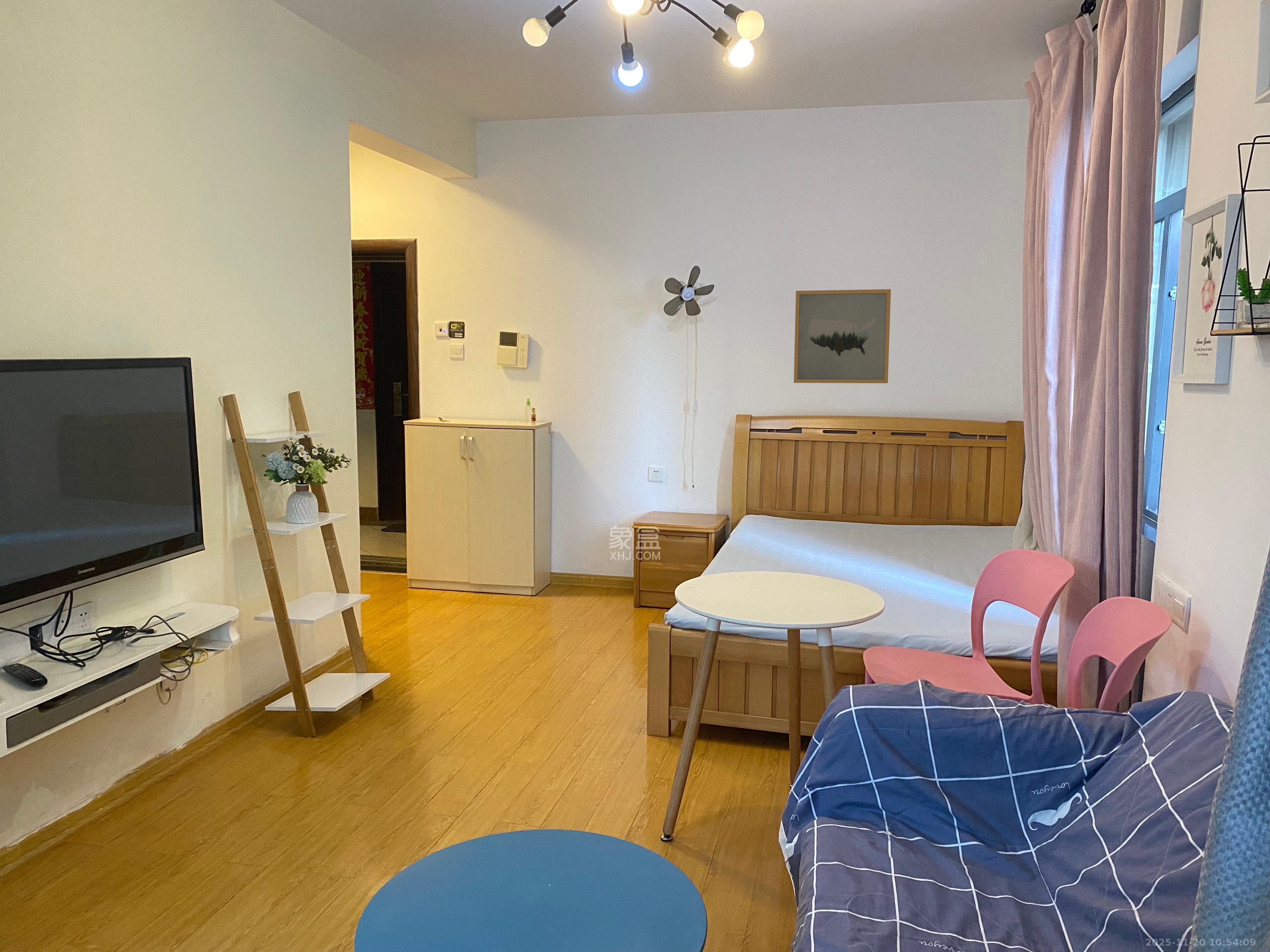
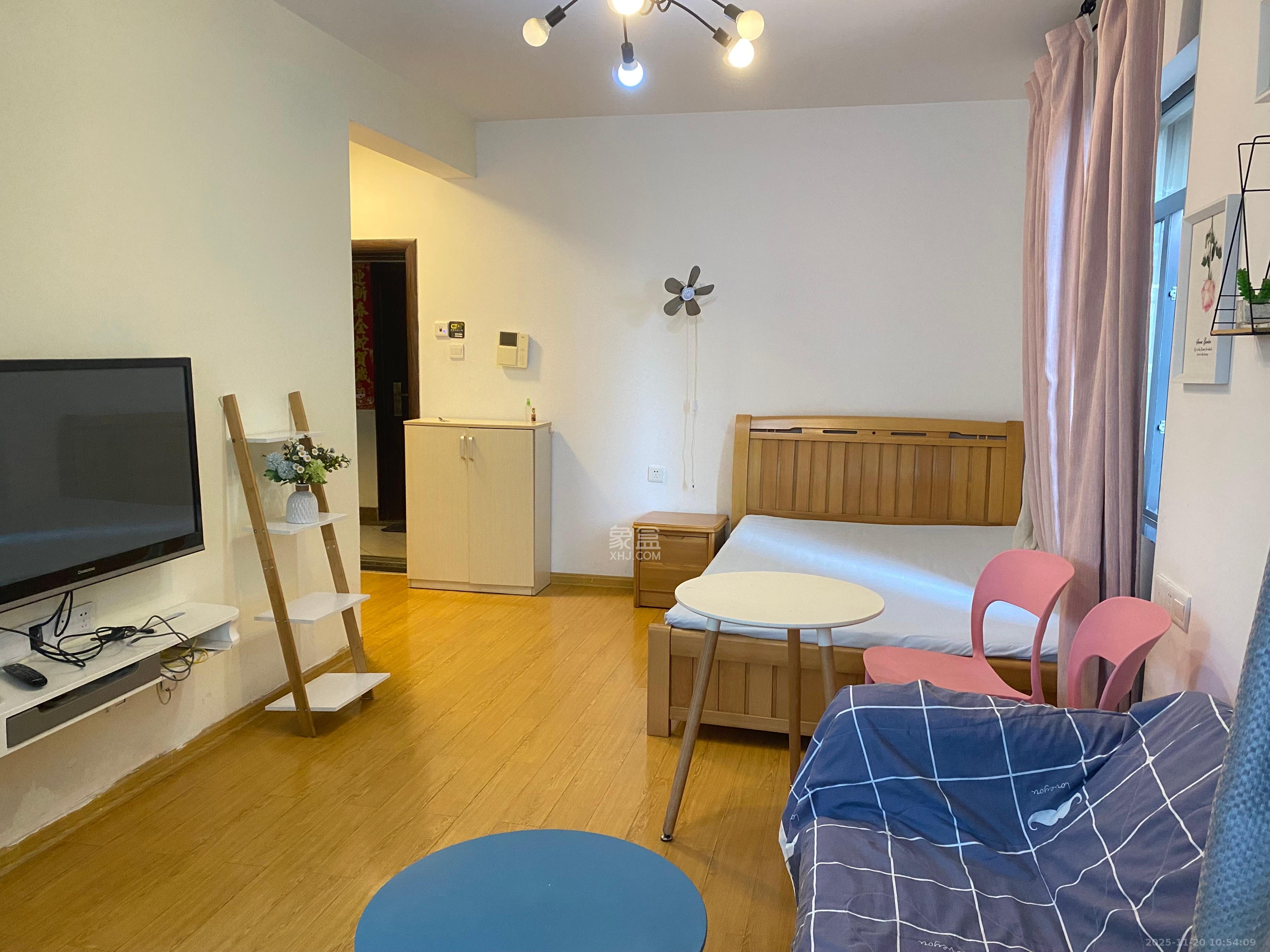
- wall art [793,289,891,383]
